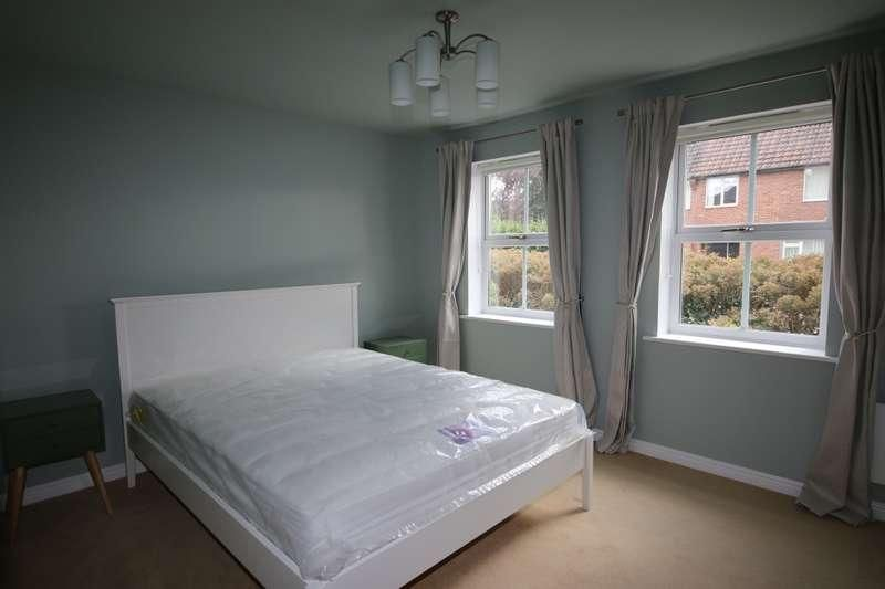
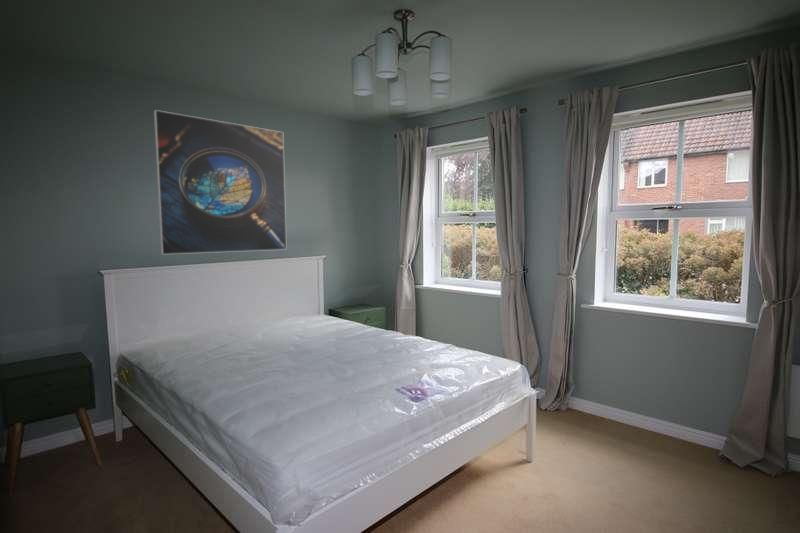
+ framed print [153,109,288,256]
